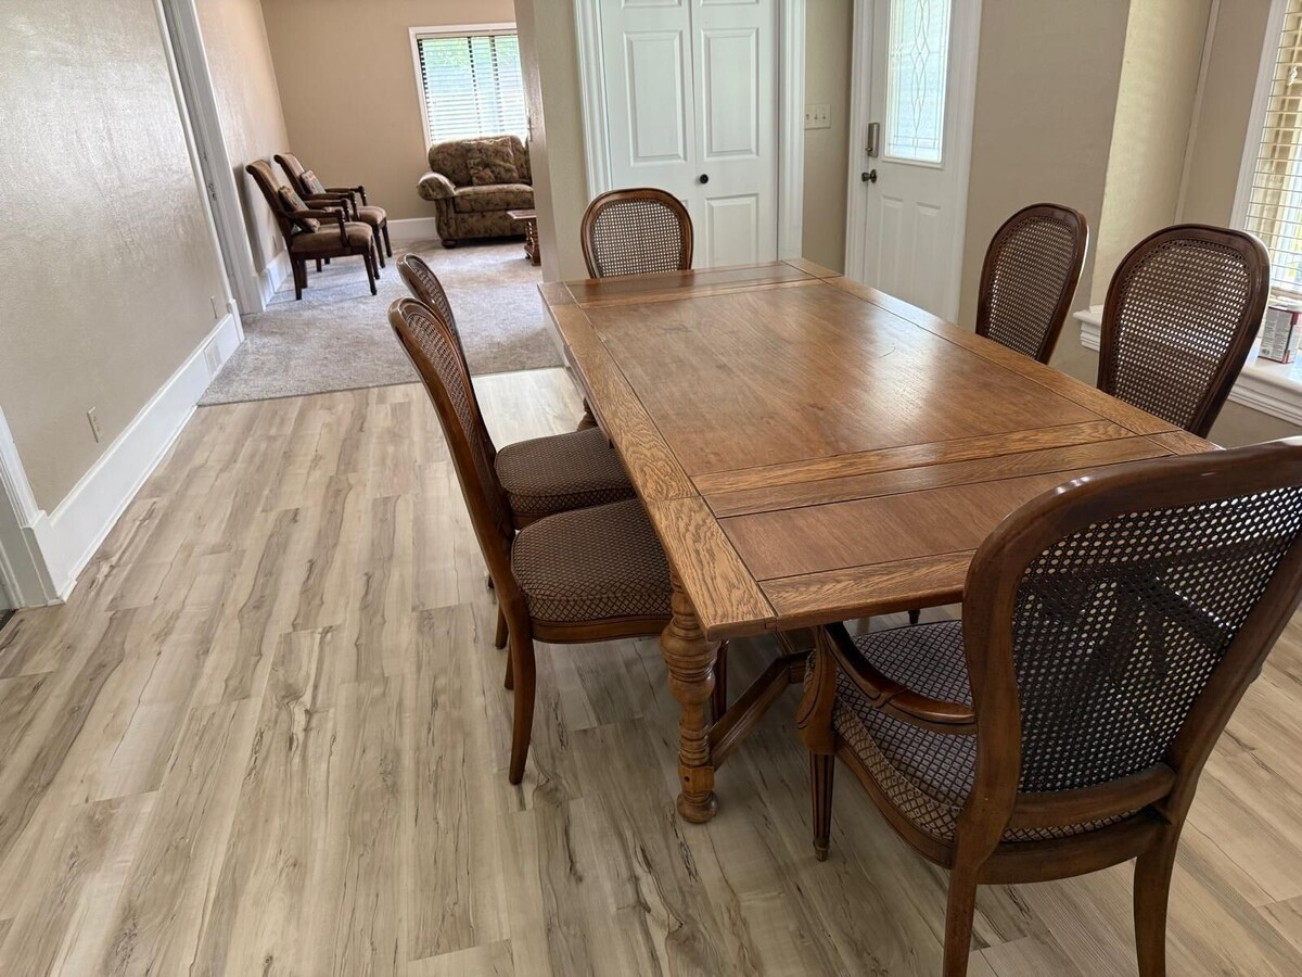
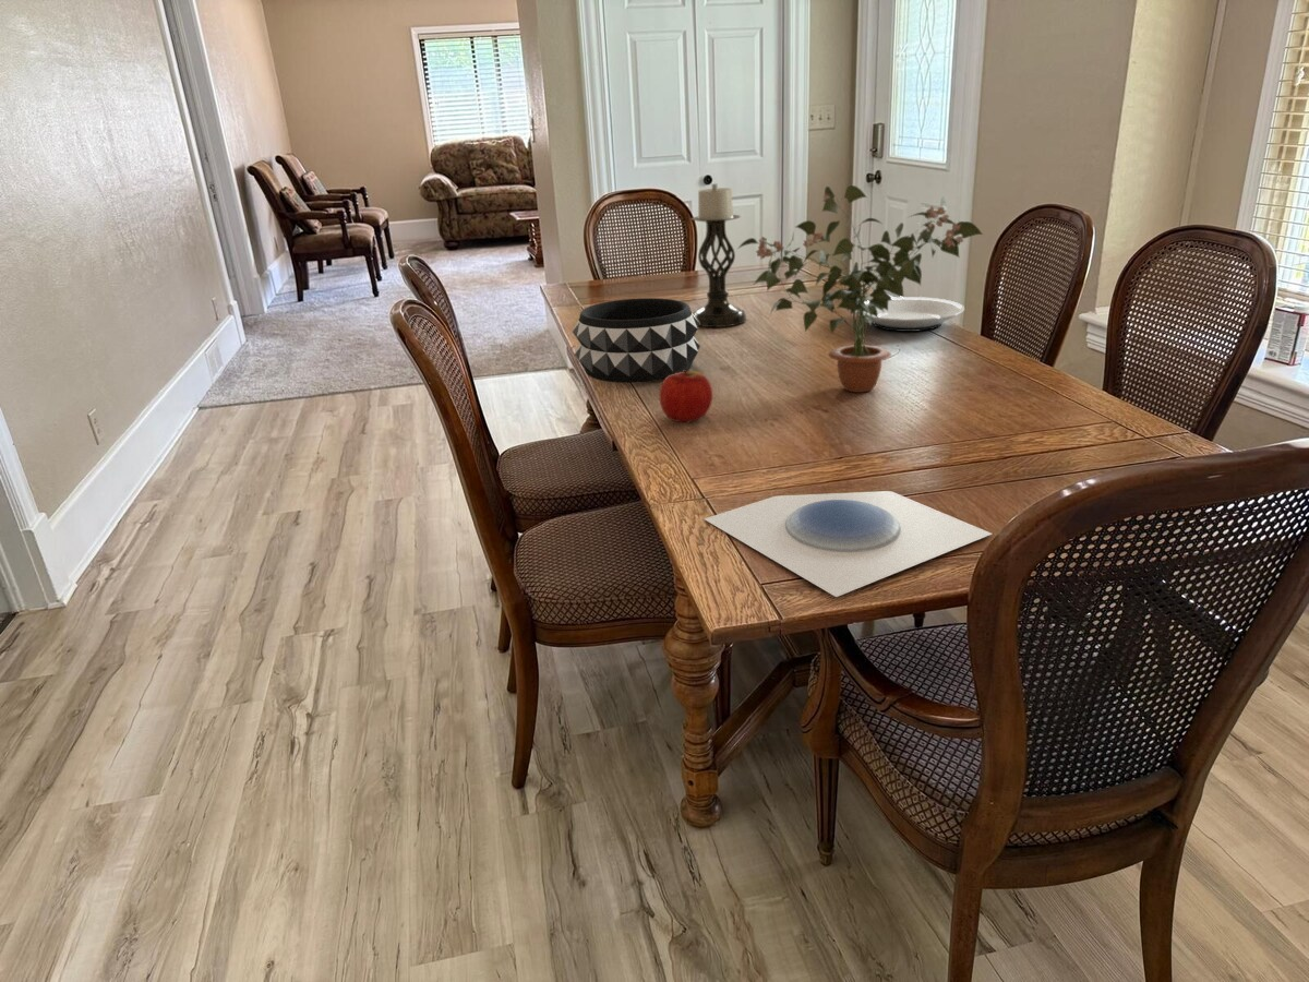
+ plate [855,296,965,333]
+ candle holder [690,182,747,328]
+ plate [704,490,993,598]
+ decorative bowl [572,297,701,384]
+ potted plant [735,184,984,393]
+ apple [658,370,713,423]
